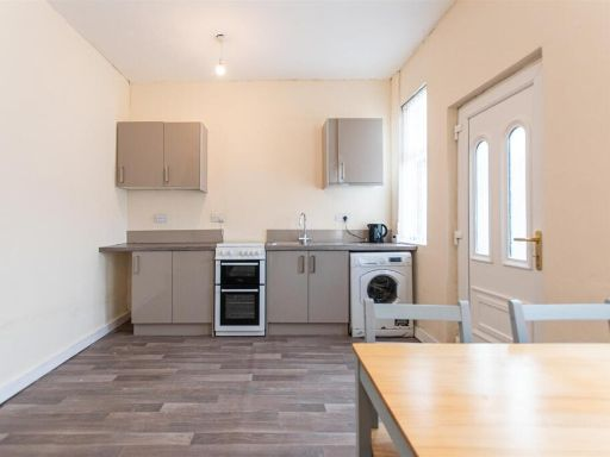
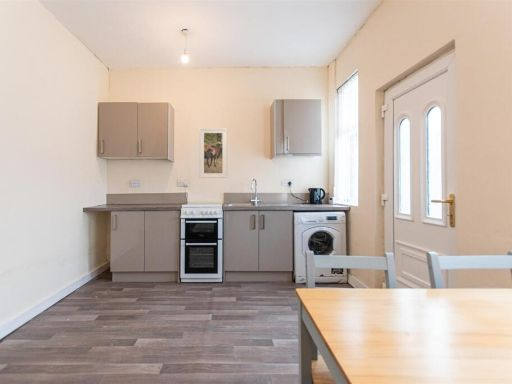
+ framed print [198,127,228,179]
